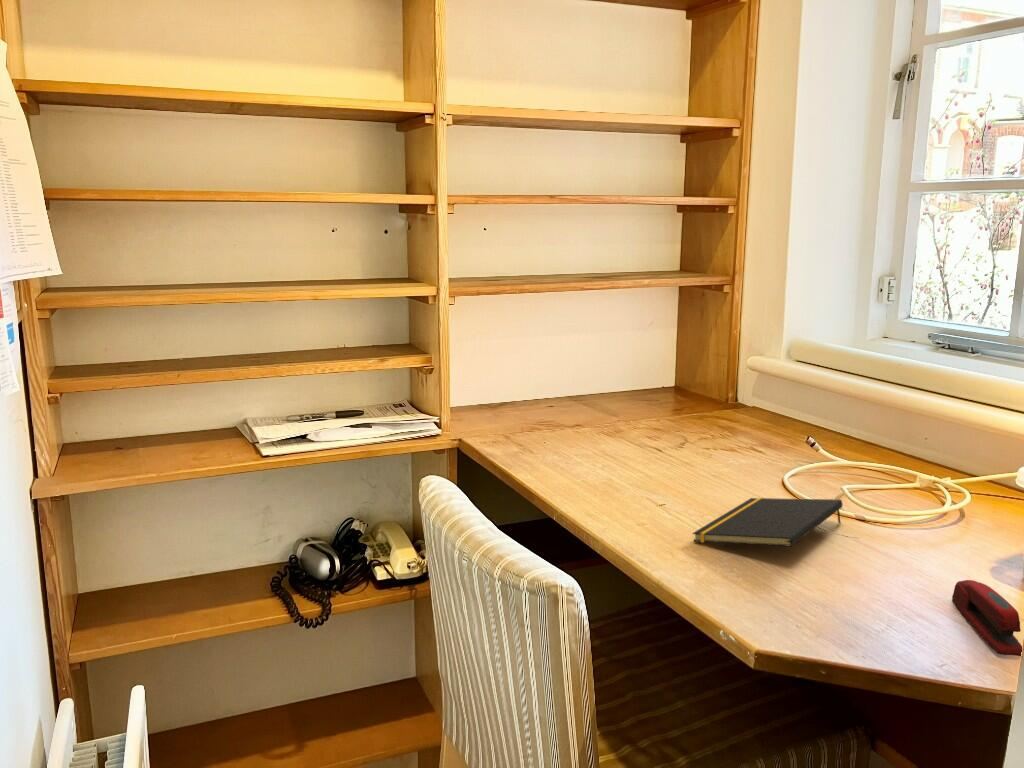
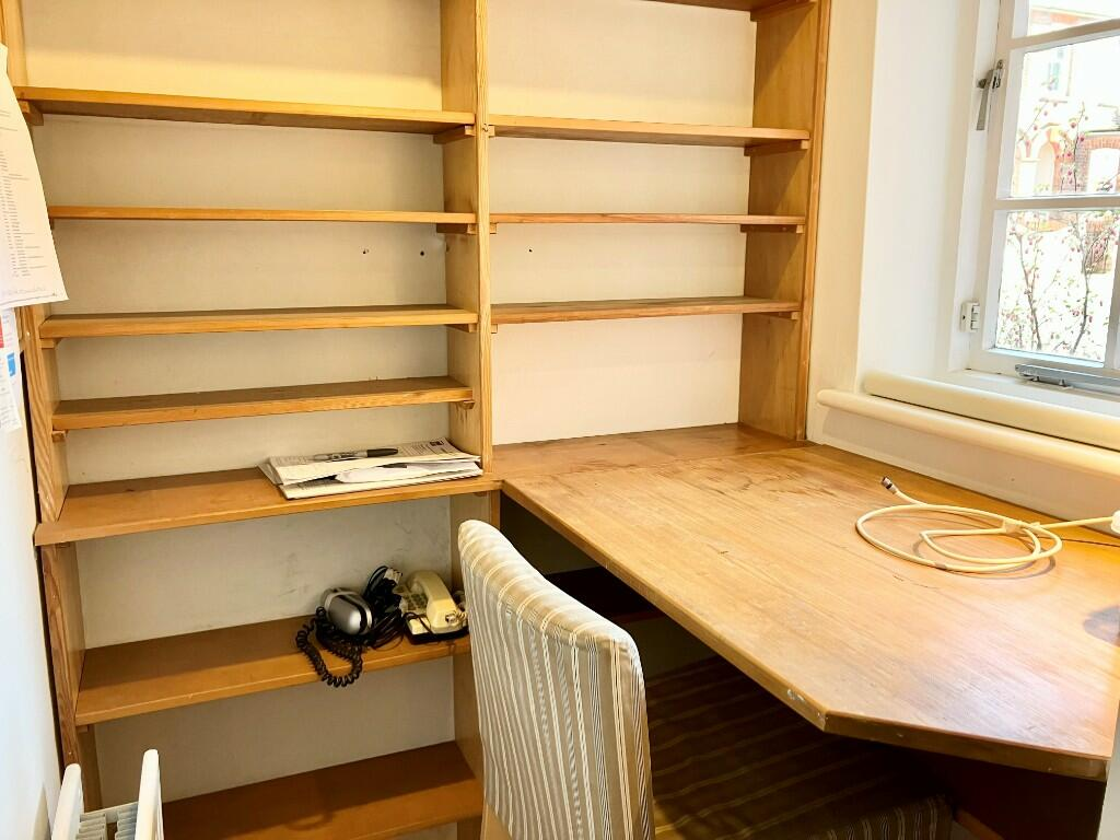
- stapler [951,579,1023,657]
- notepad [692,497,843,548]
